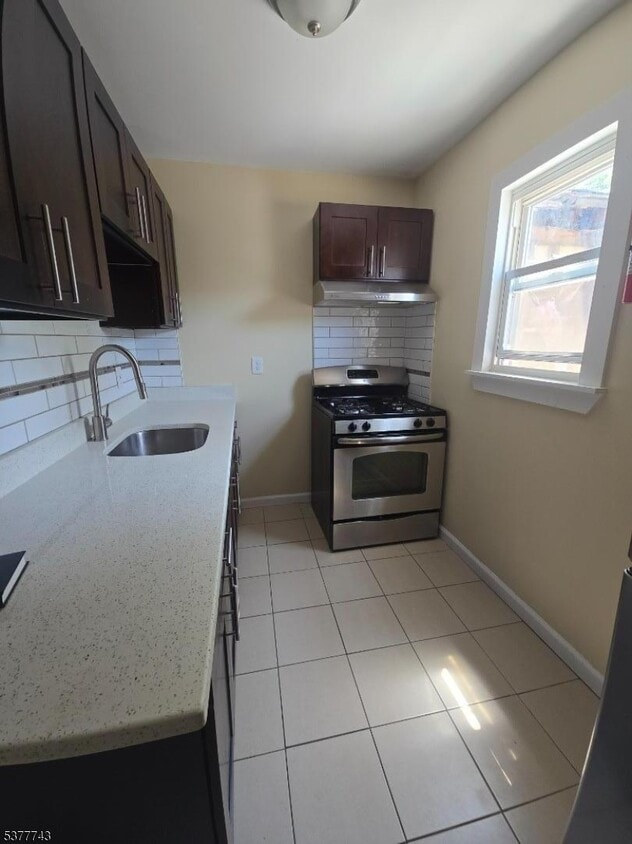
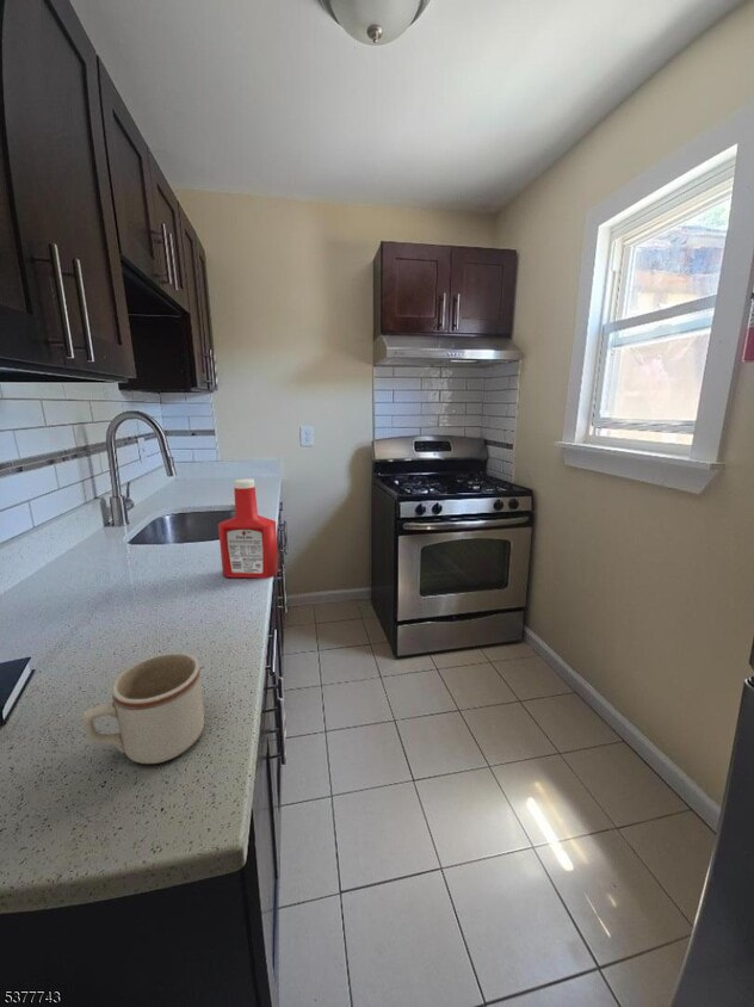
+ soap bottle [217,477,280,580]
+ mug [81,651,205,765]
